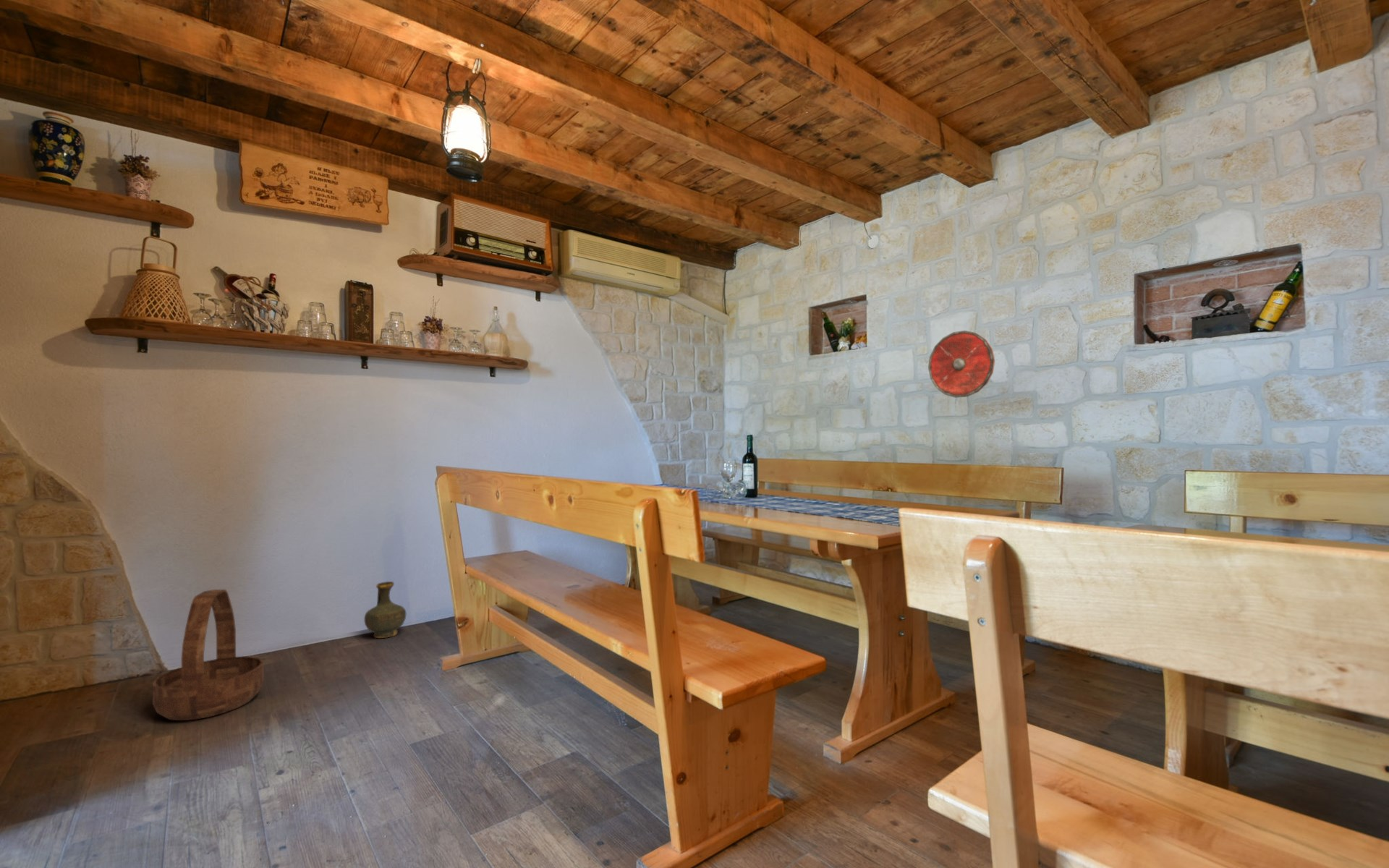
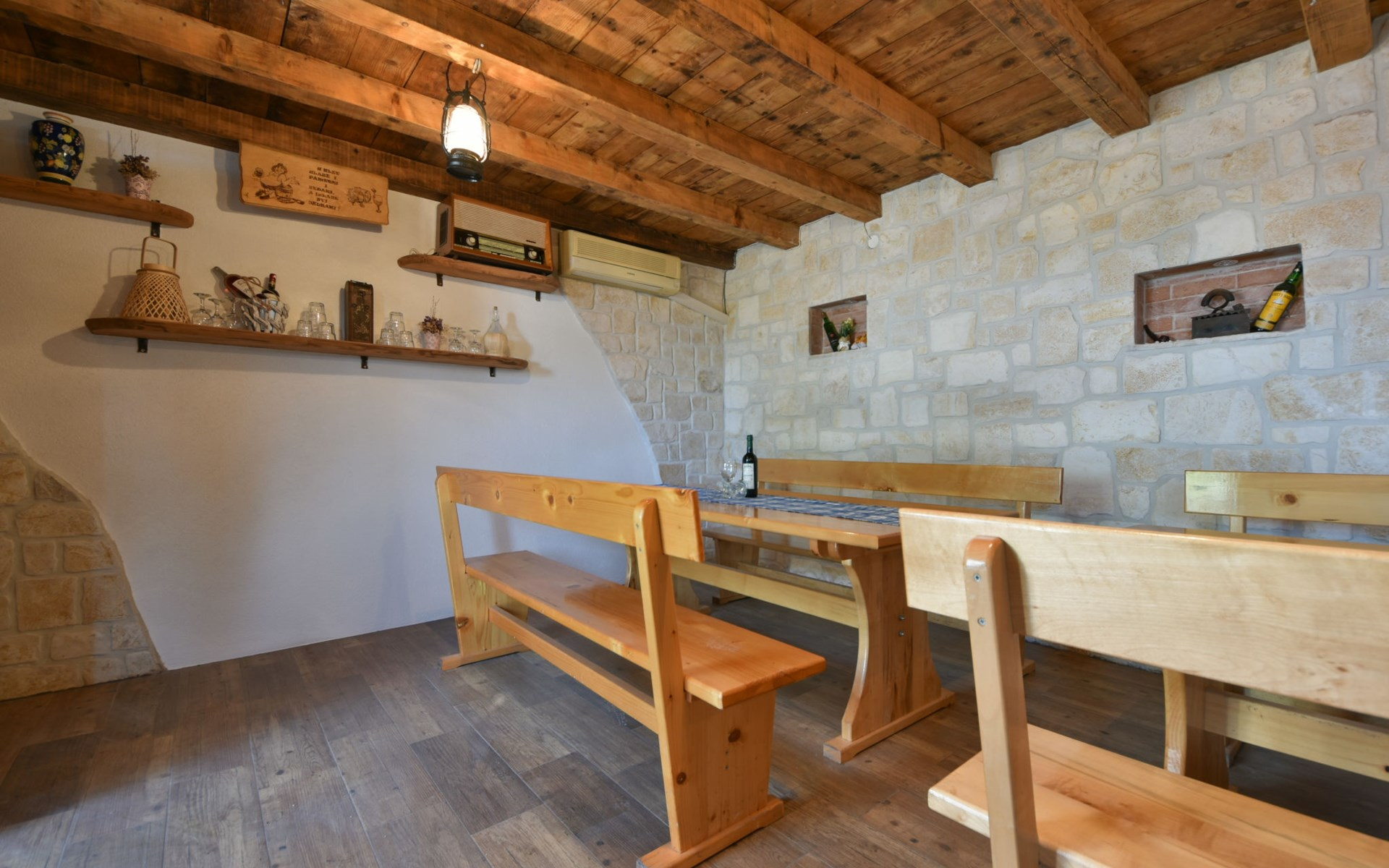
- basket [152,589,265,721]
- round shield [927,330,995,399]
- ceramic jug [364,581,407,639]
